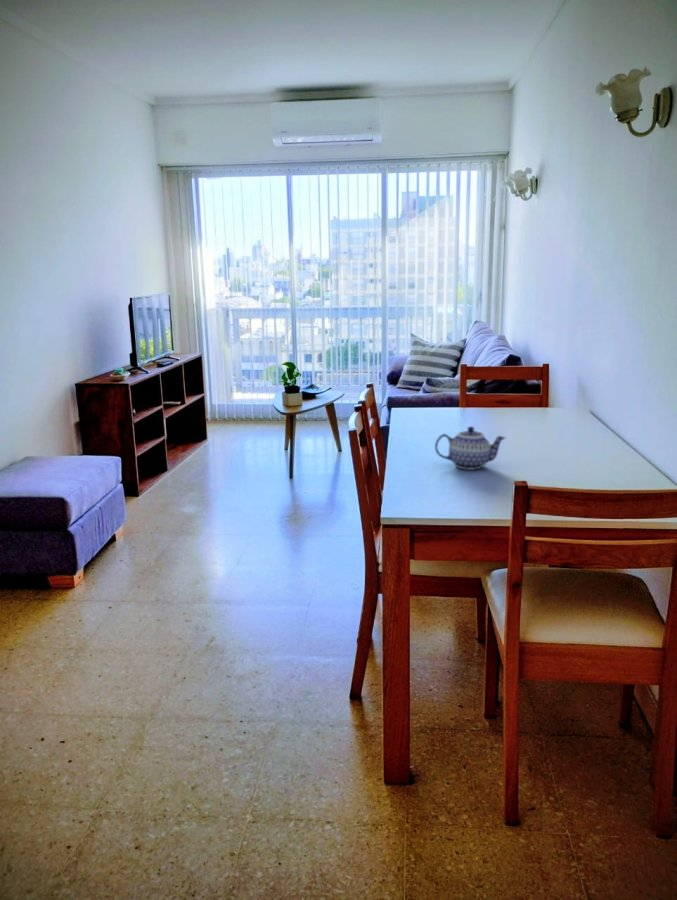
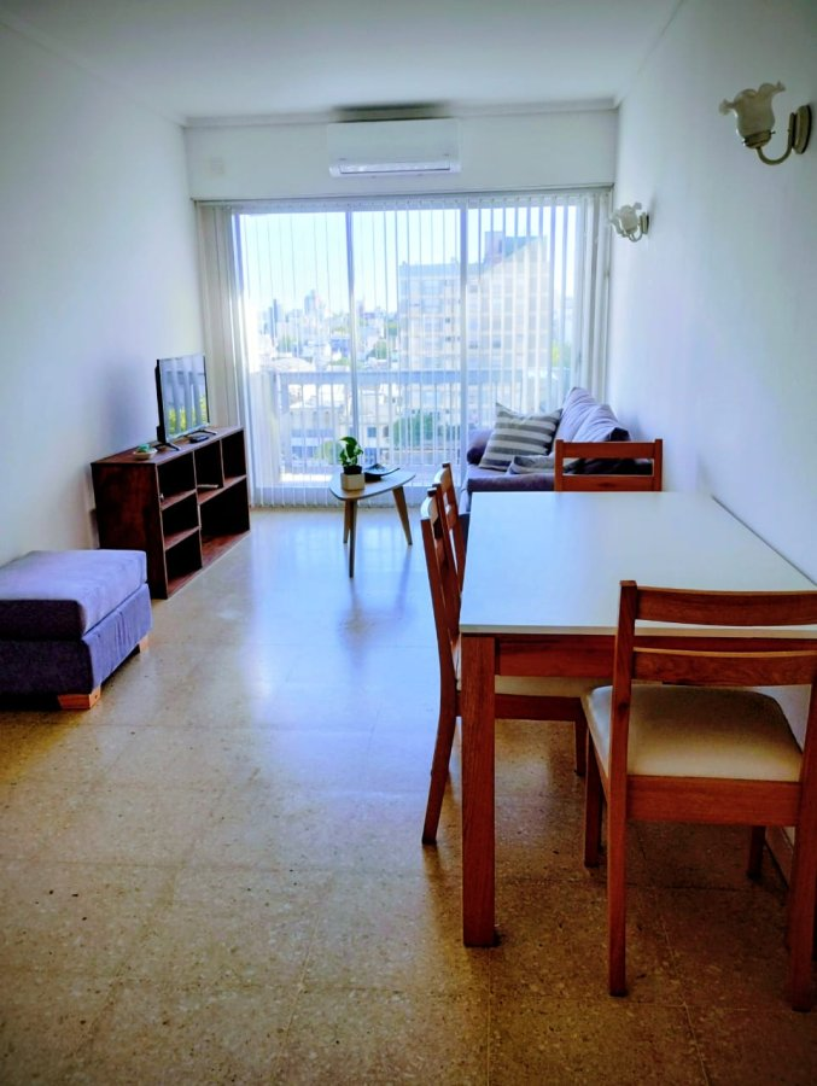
- teapot [434,425,506,471]
